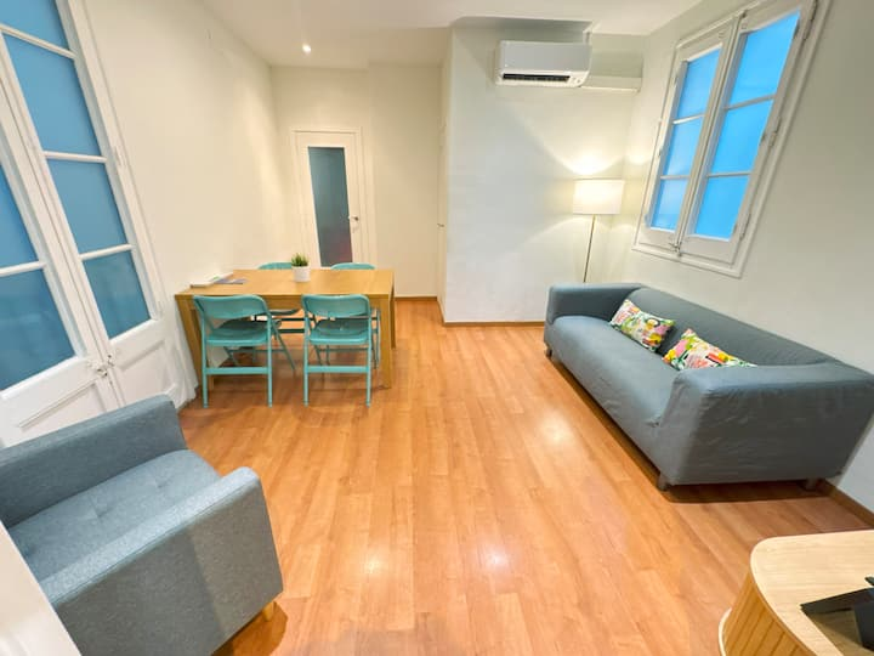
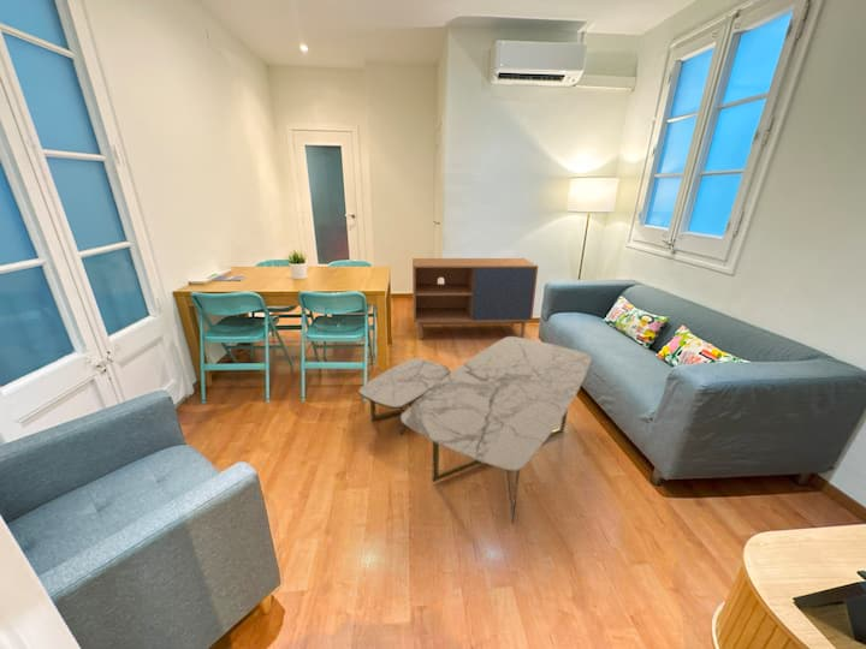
+ storage cabinet [411,257,539,340]
+ coffee table [357,335,593,525]
